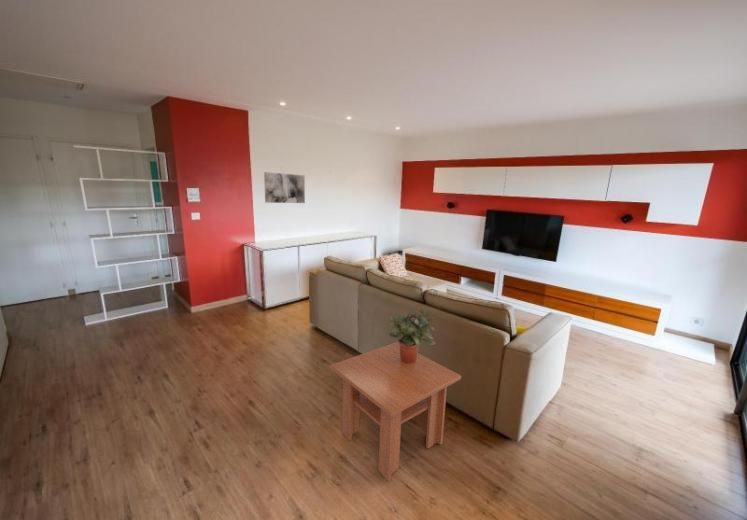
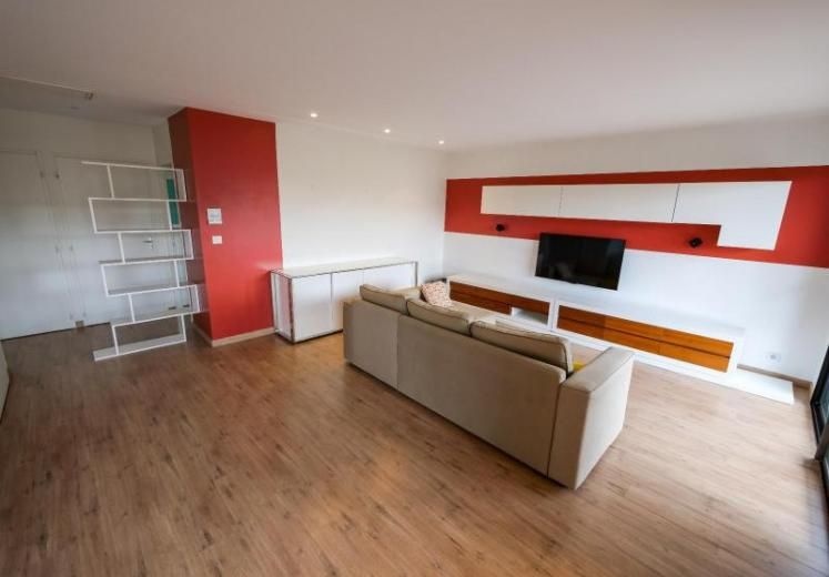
- wall art [263,171,306,204]
- potted plant [384,309,436,364]
- coffee table [329,341,462,483]
